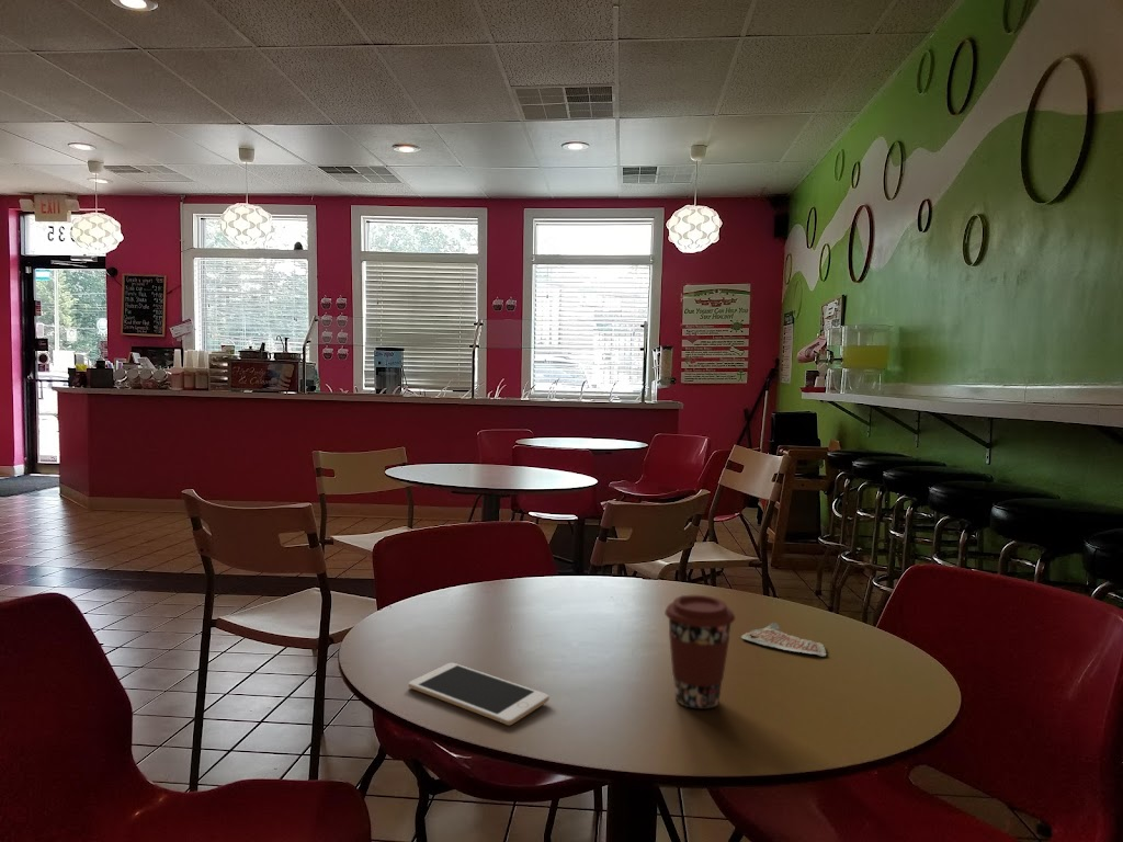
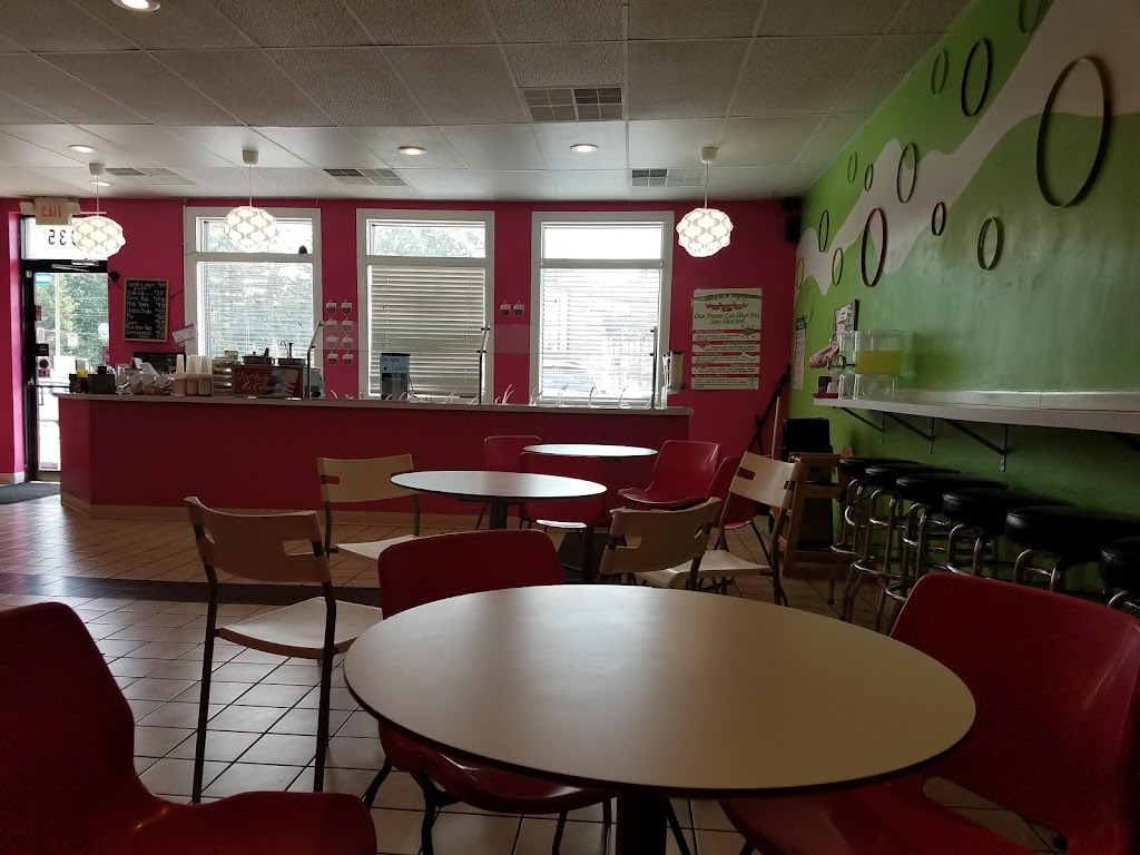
- paper cup [740,622,828,658]
- cell phone [408,662,551,726]
- coffee cup [663,594,736,710]
